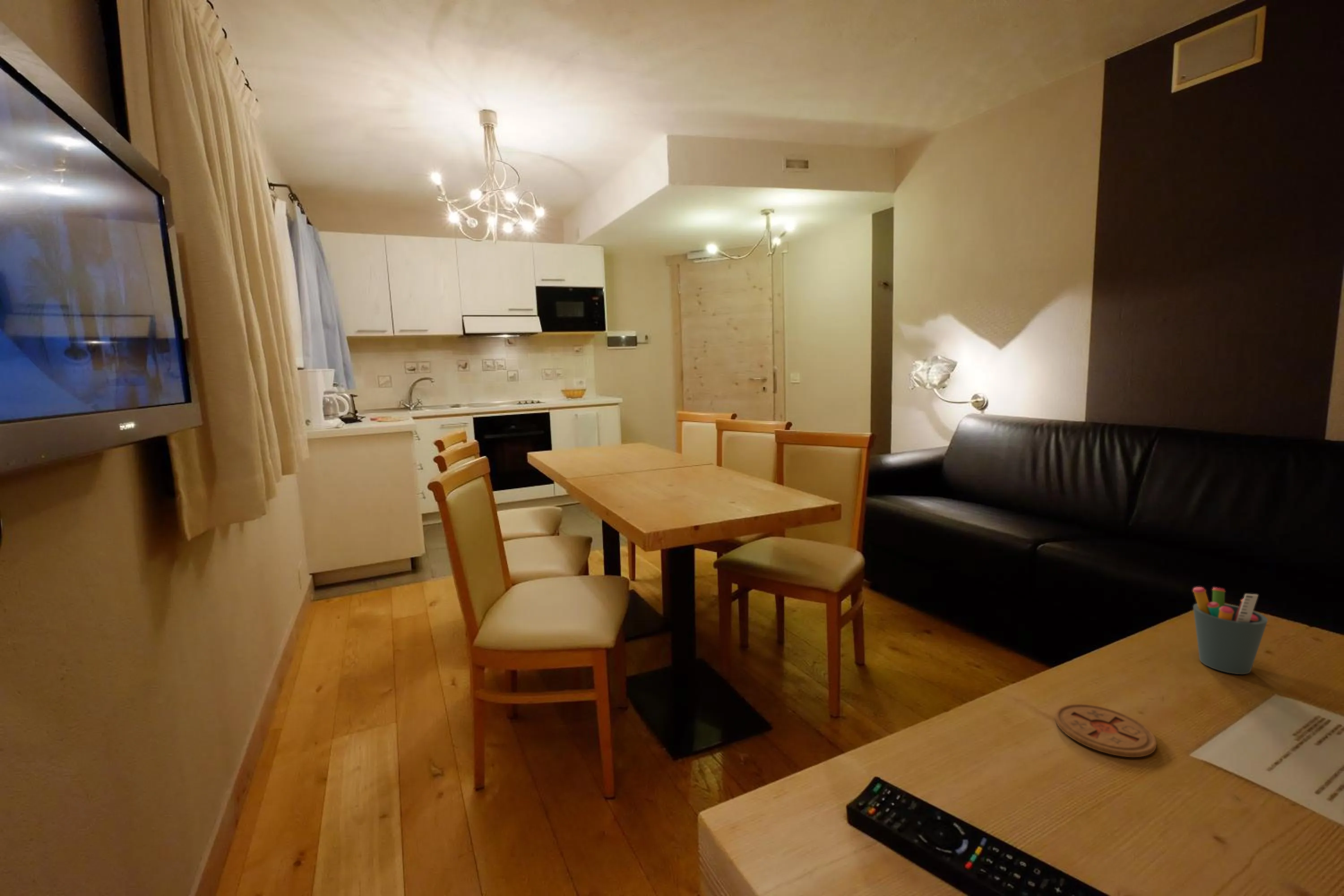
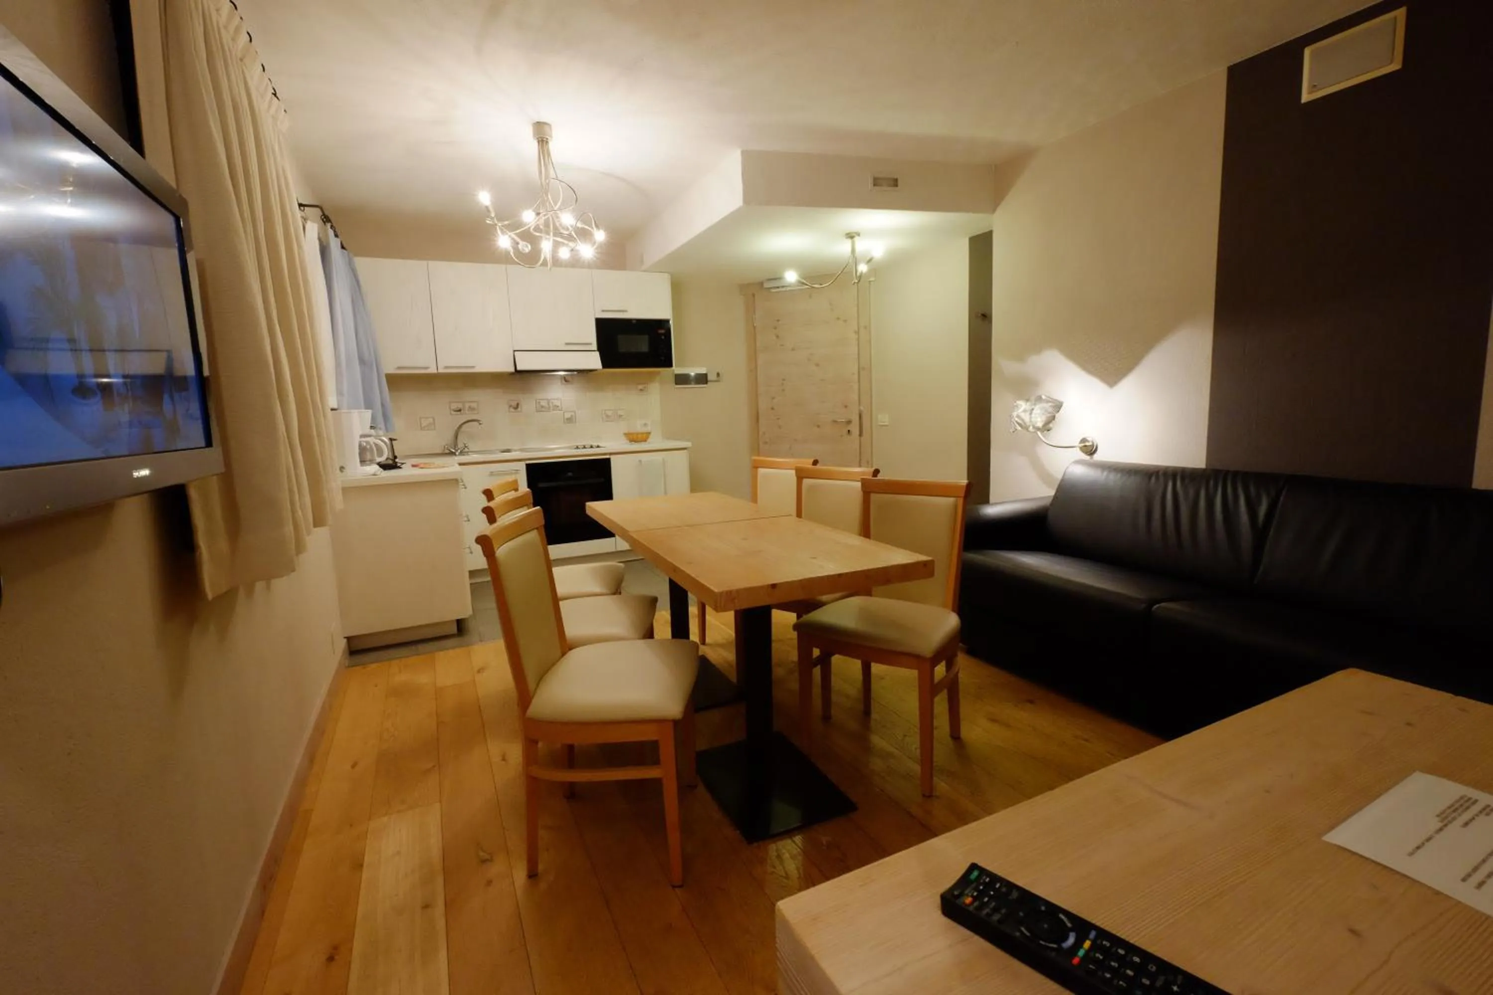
- pen holder [1192,586,1268,675]
- coaster [1055,703,1157,758]
